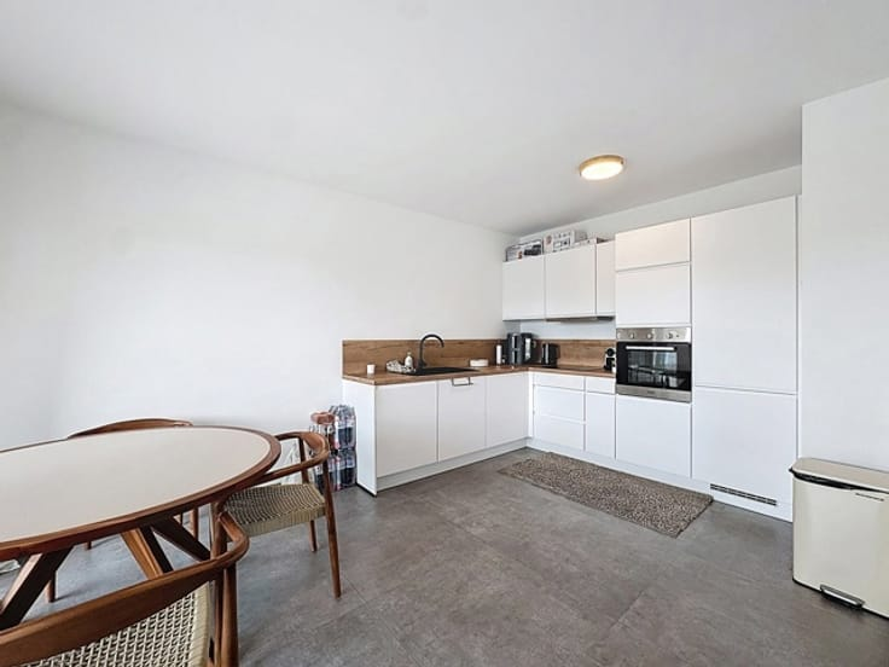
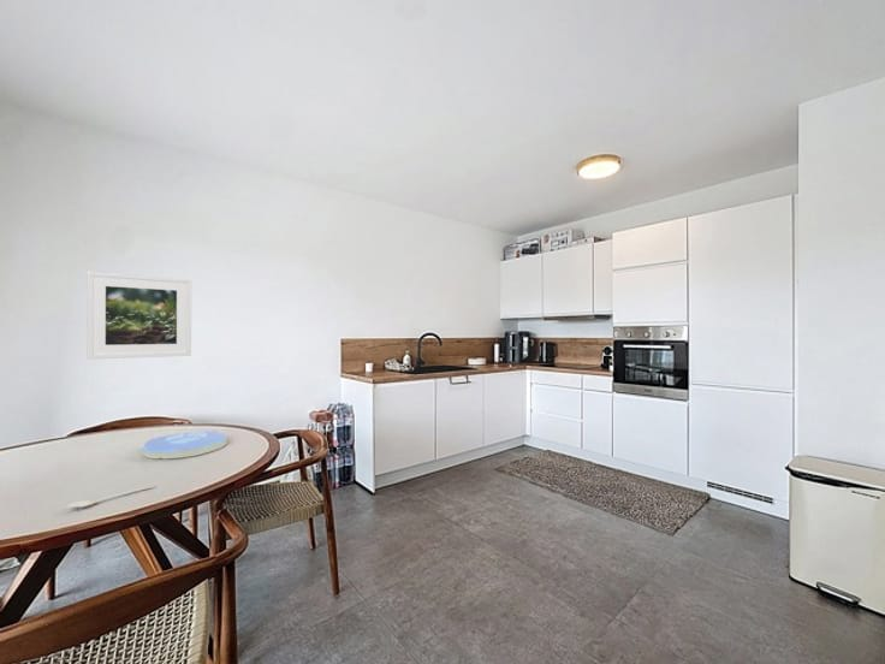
+ plate [142,429,228,460]
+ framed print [85,271,192,360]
+ stirrer [67,485,156,509]
